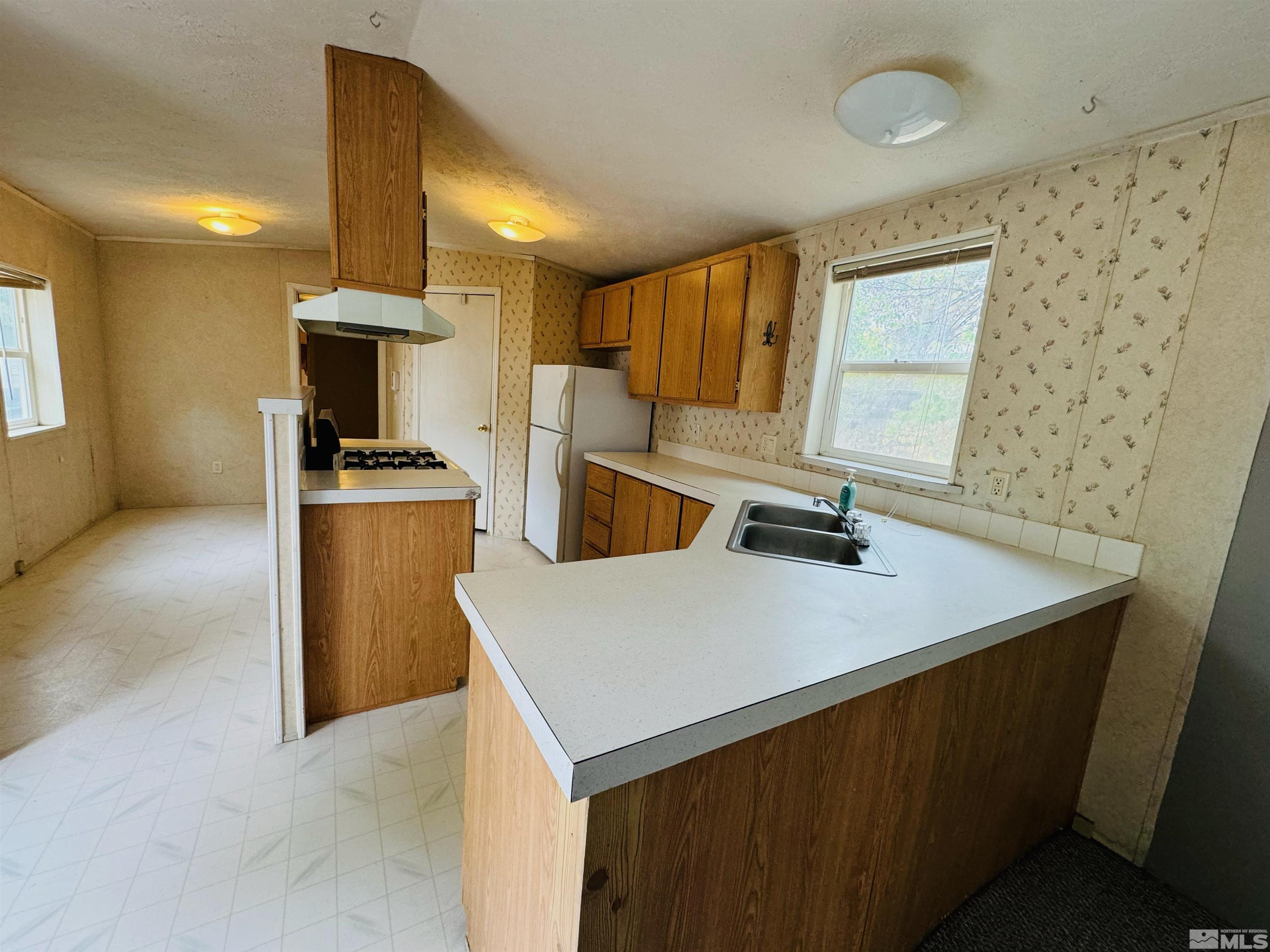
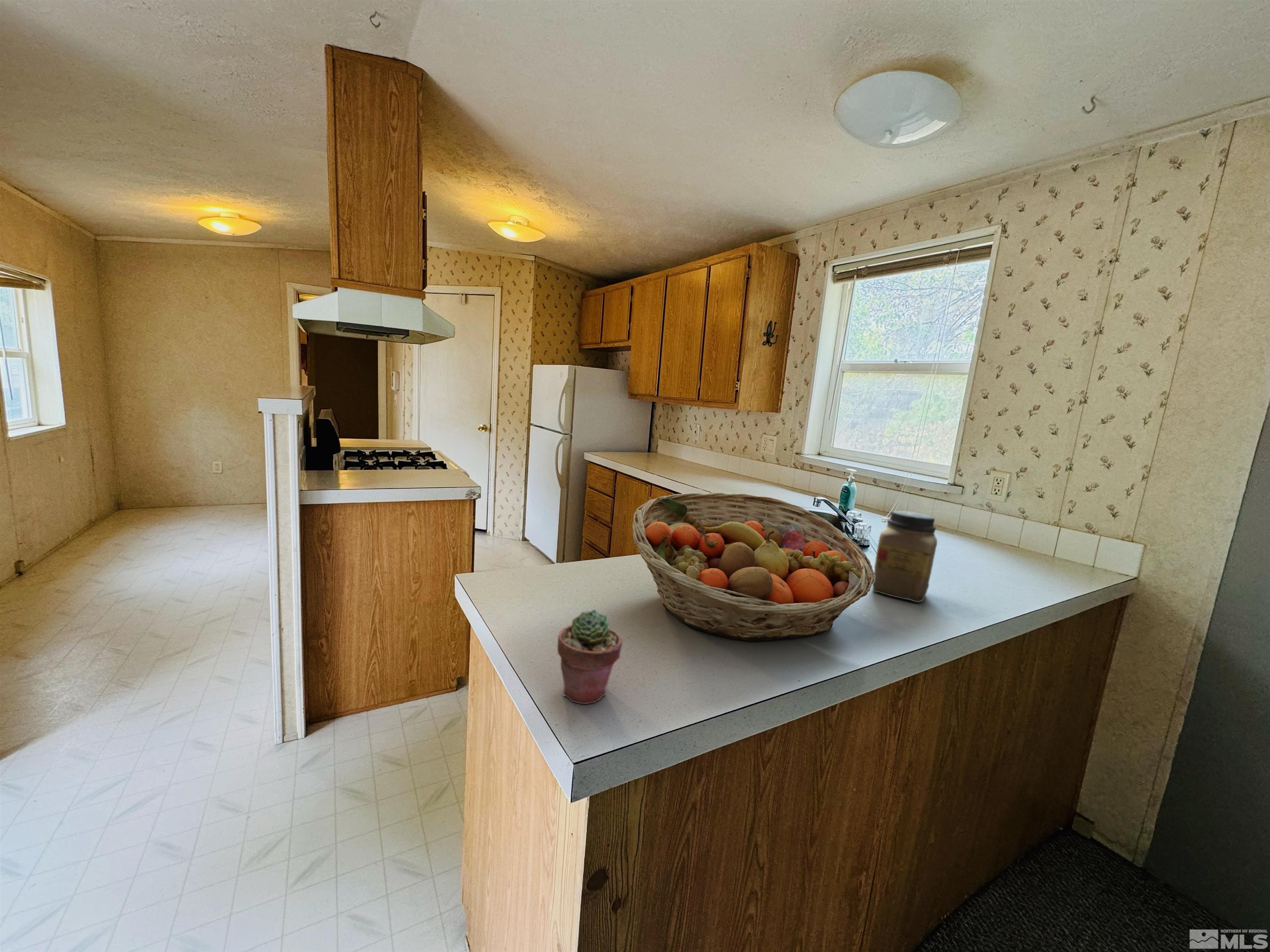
+ potted succulent [557,609,623,704]
+ jar [872,510,938,603]
+ fruit basket [632,492,875,641]
